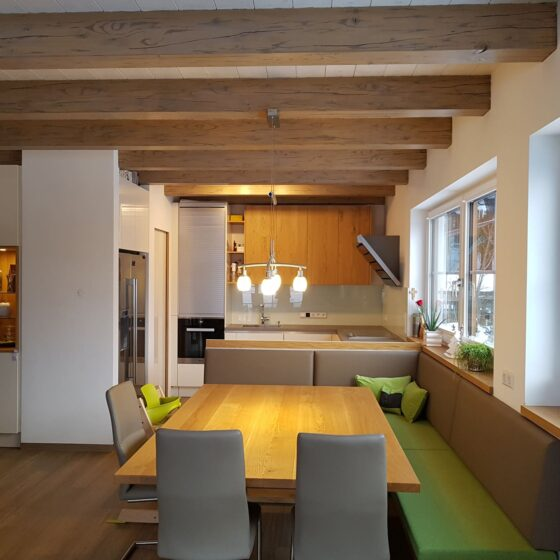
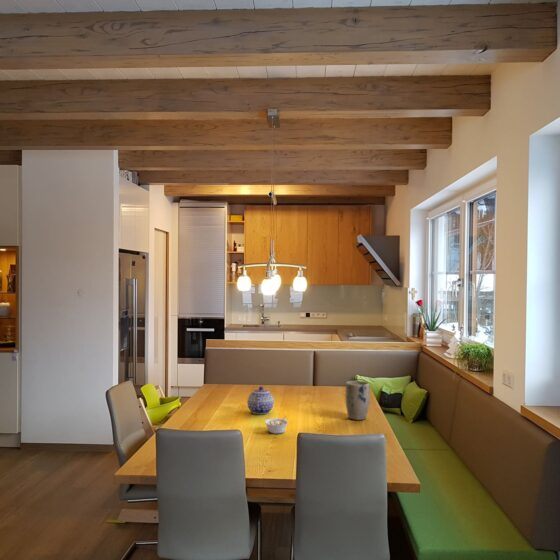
+ teapot [246,386,275,415]
+ legume [264,415,290,435]
+ plant pot [345,380,371,421]
